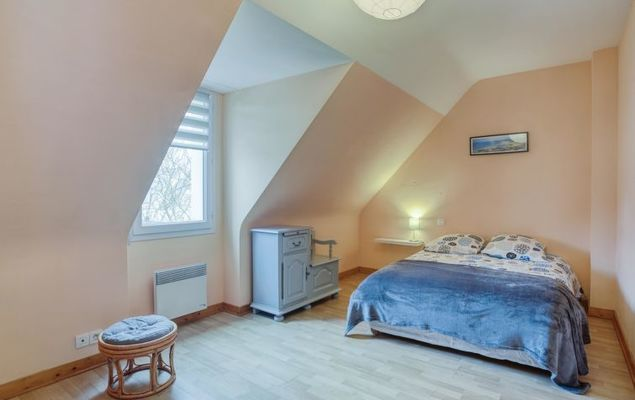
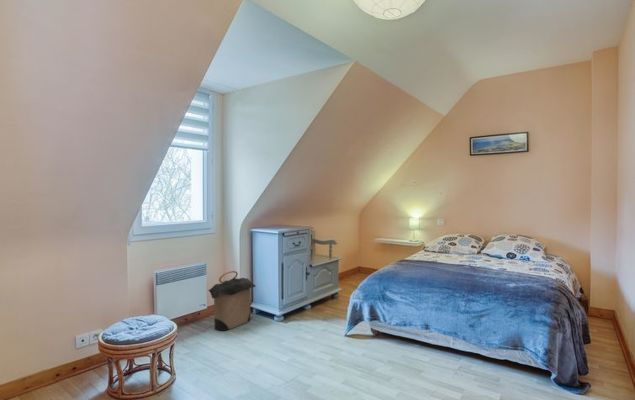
+ laundry hamper [207,270,257,332]
